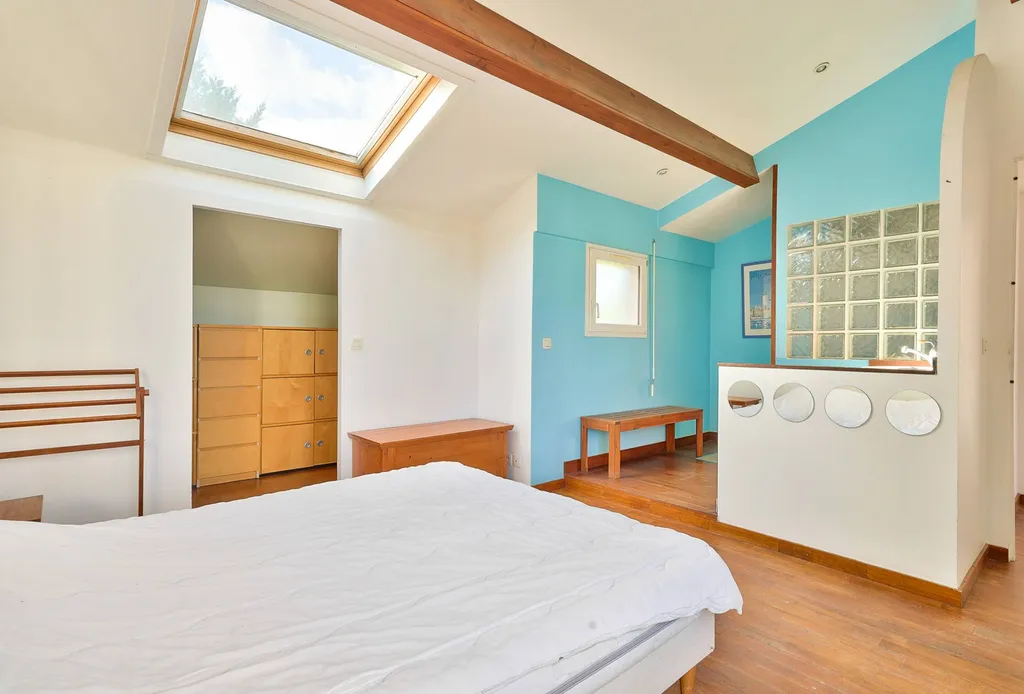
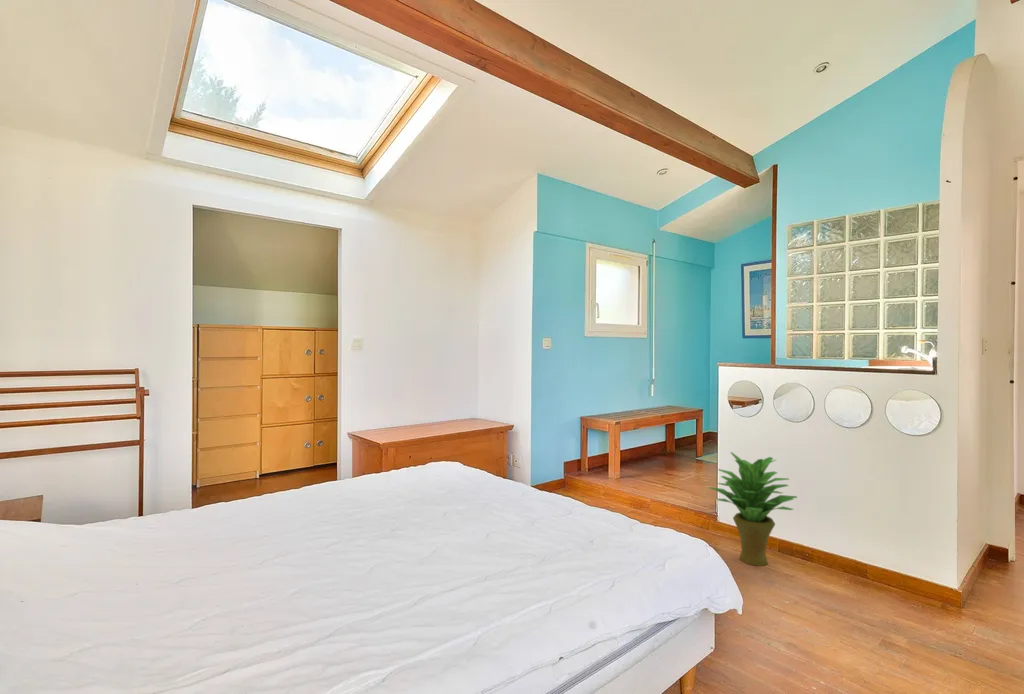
+ potted plant [709,451,798,567]
